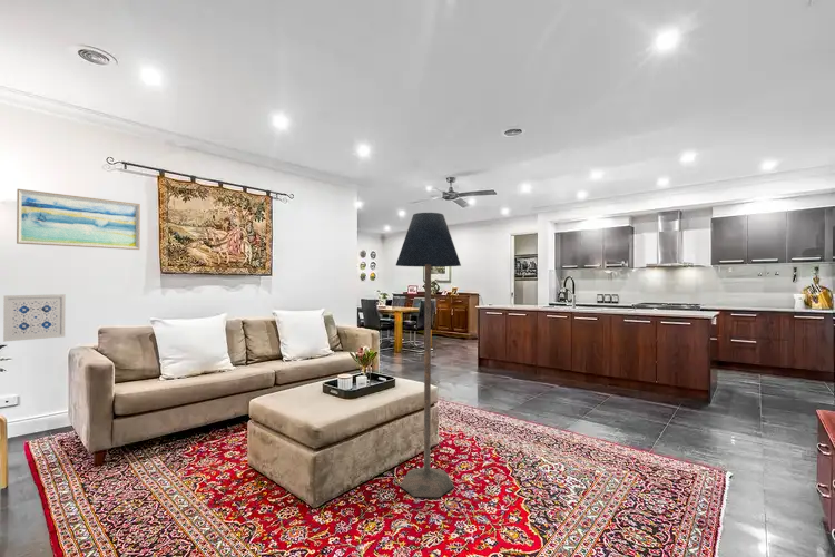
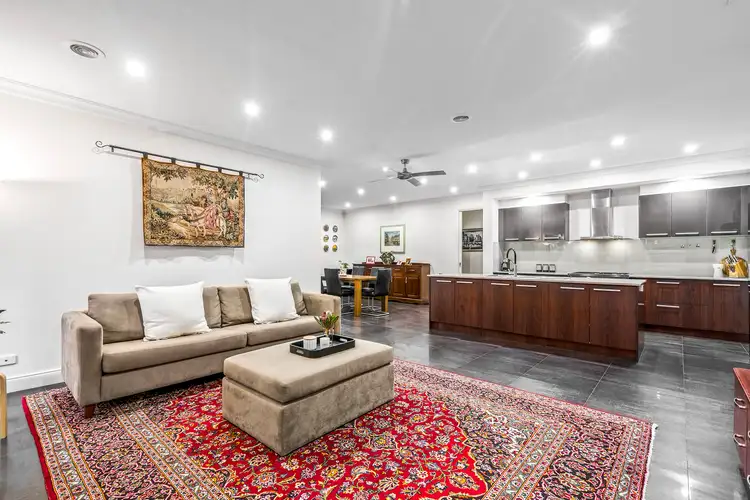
- wall art [2,293,67,342]
- wall art [16,188,141,251]
- floor lamp [395,212,462,498]
